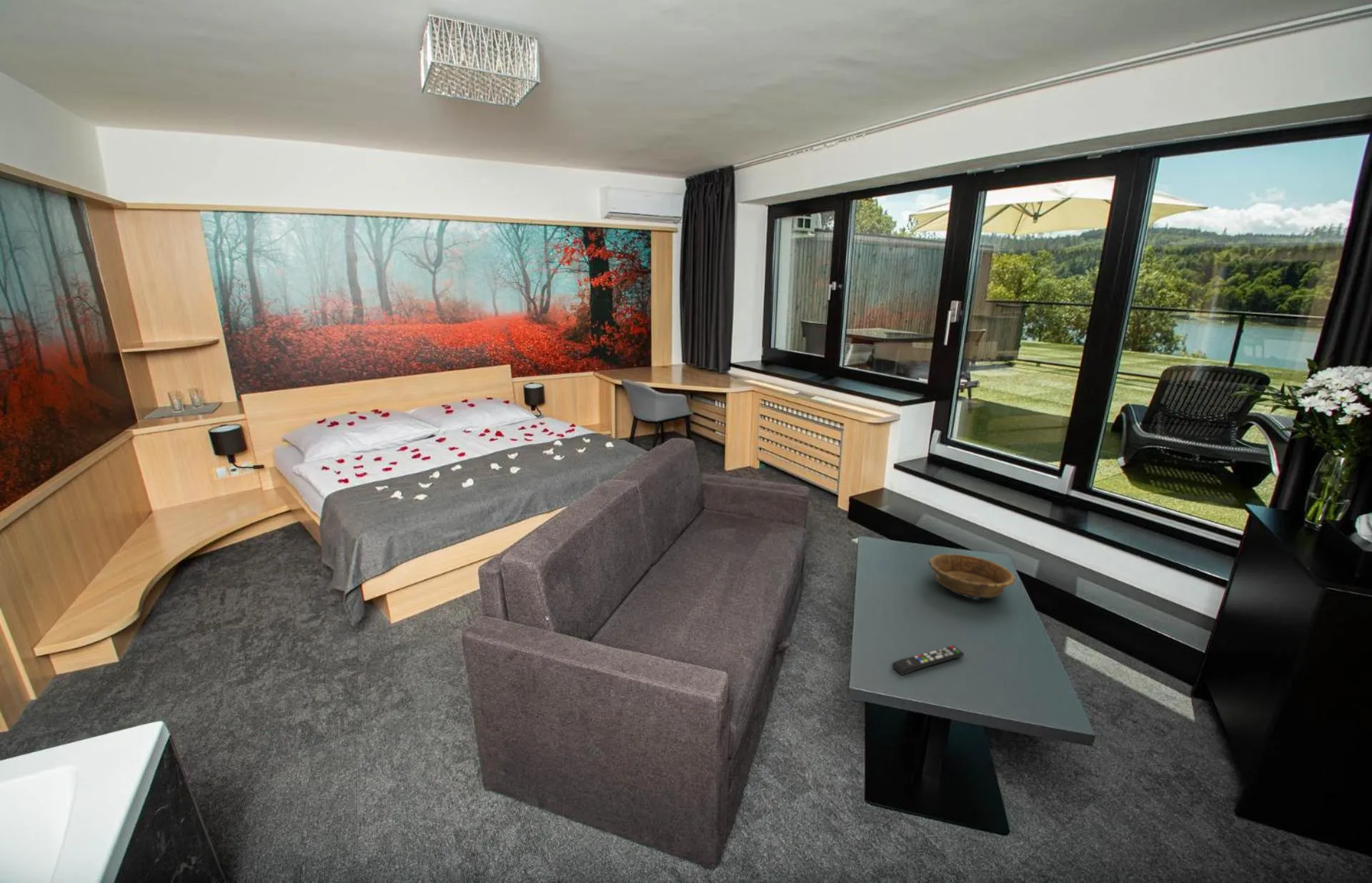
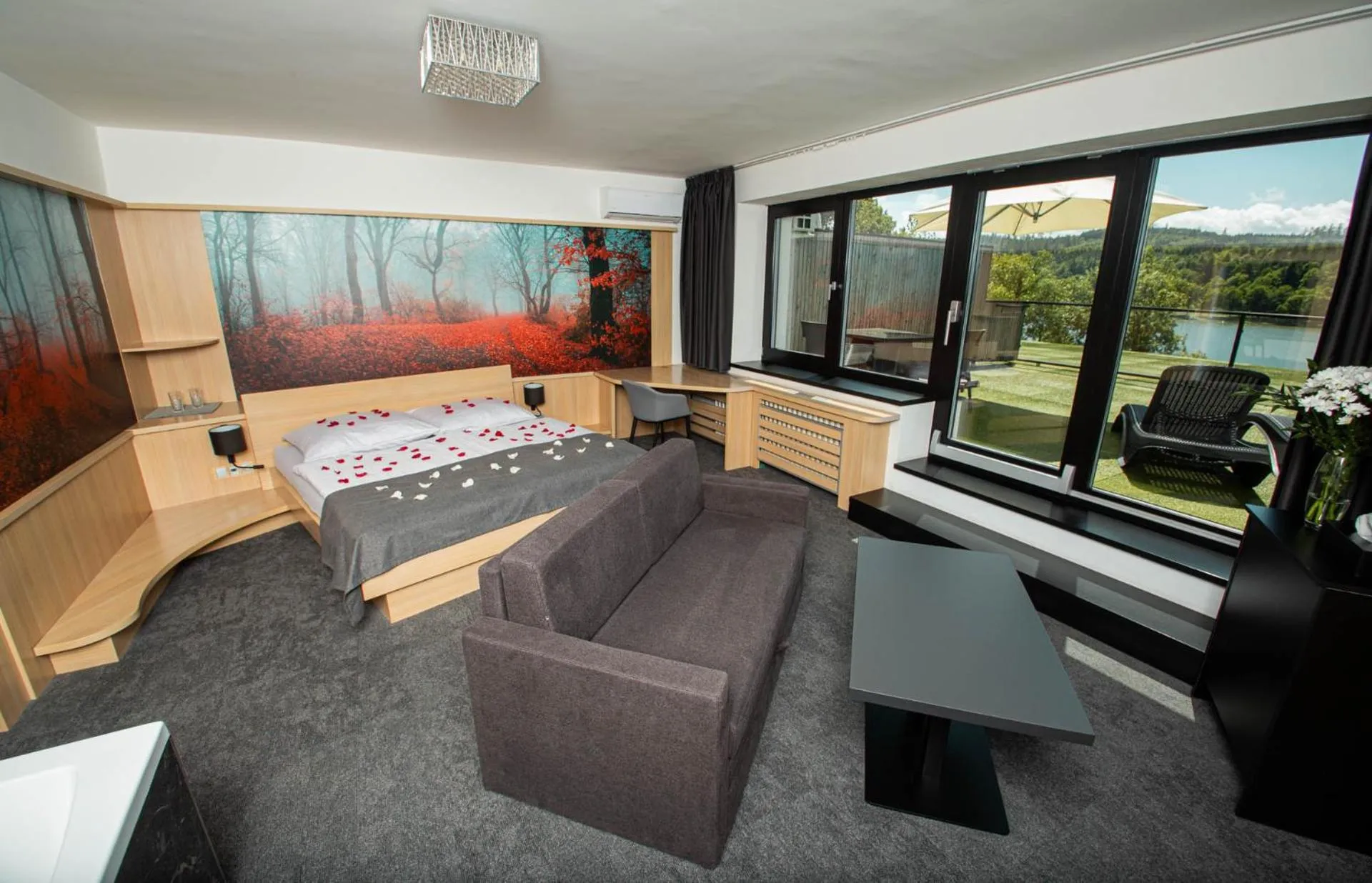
- decorative bowl [928,553,1015,599]
- remote control [891,644,965,676]
